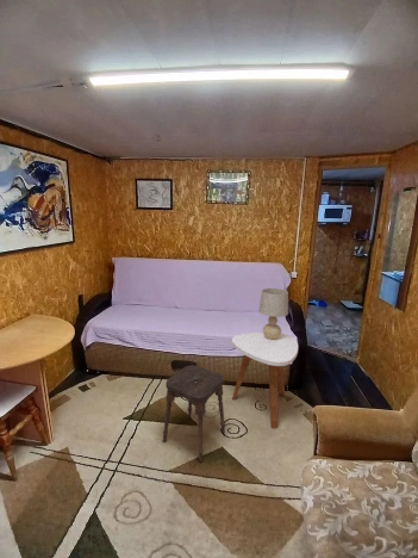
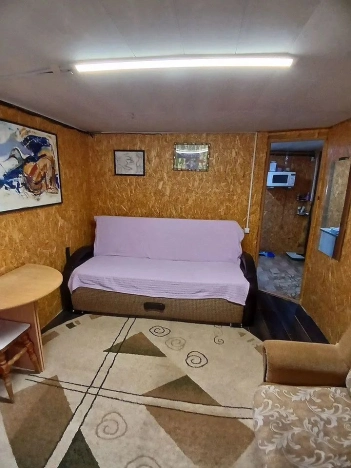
- table lamp [257,287,289,340]
- side table [231,331,299,429]
- stool [162,364,226,464]
